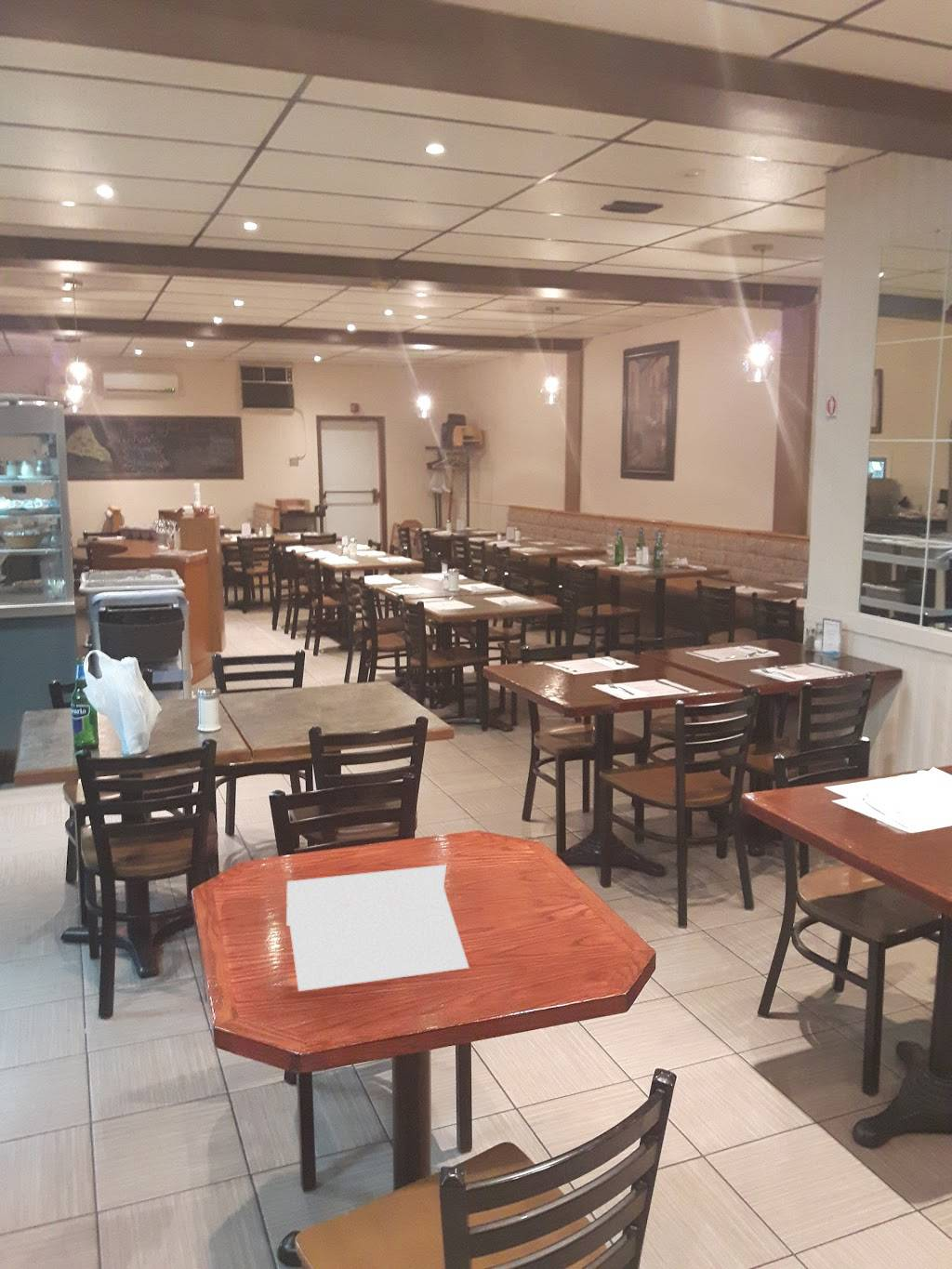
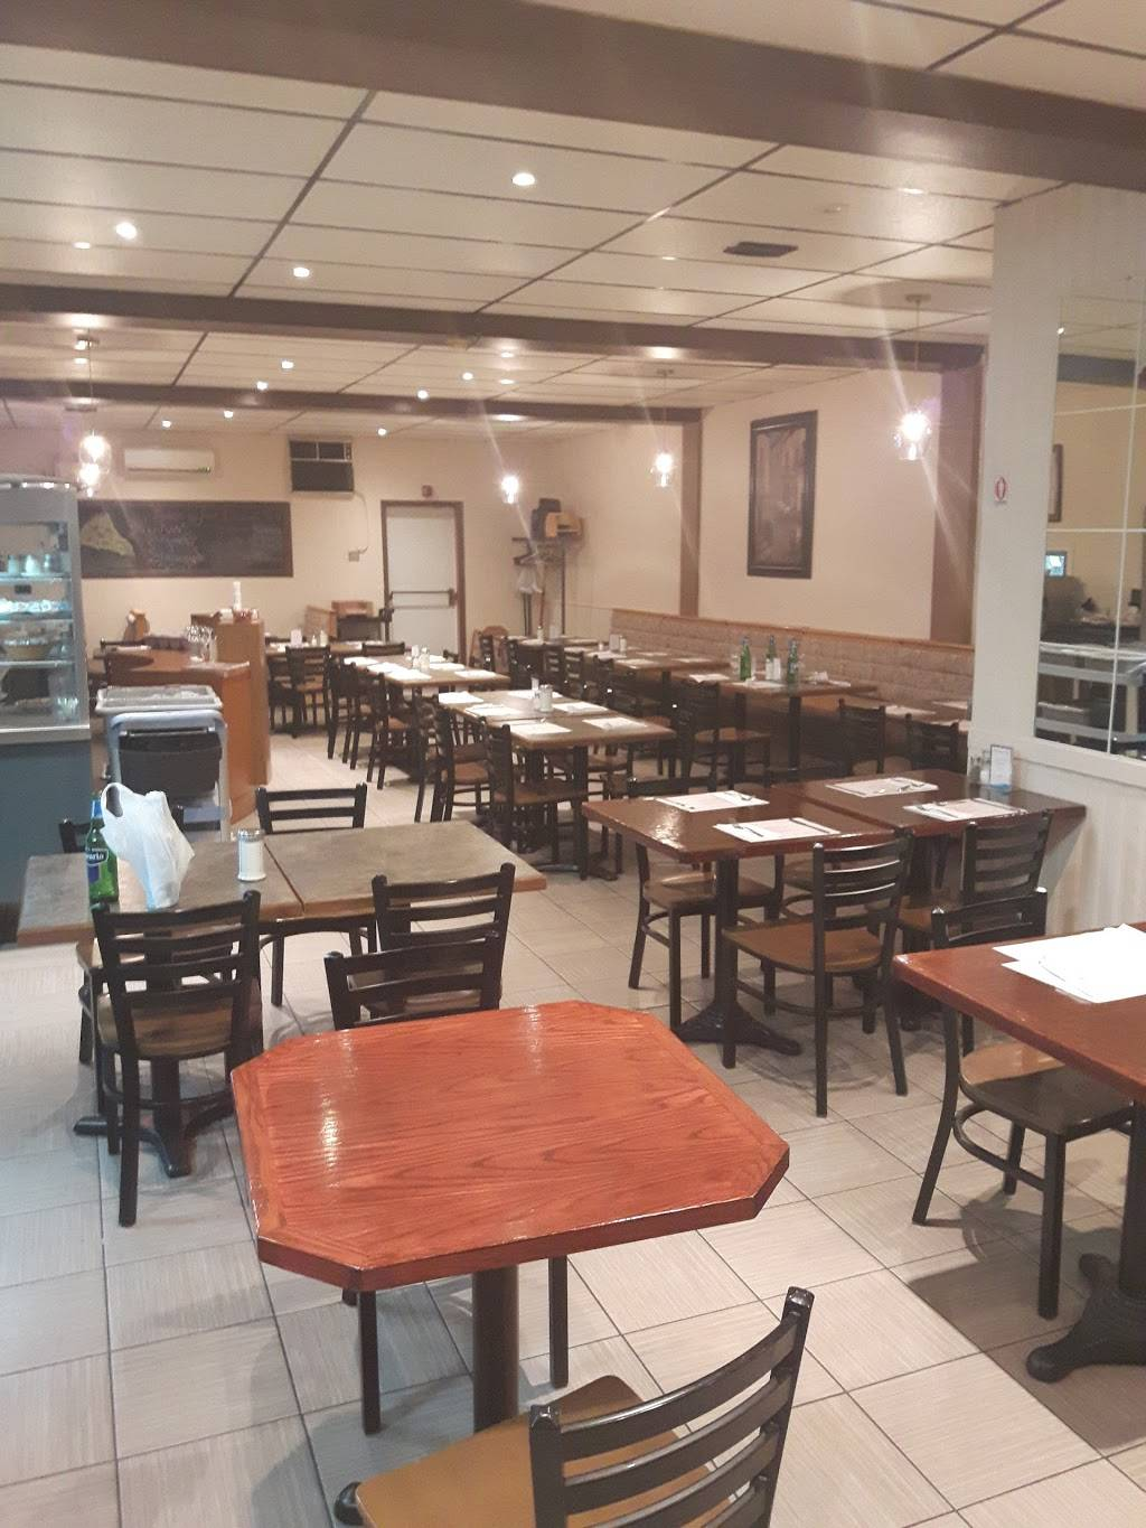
- paper sheet [285,864,470,992]
